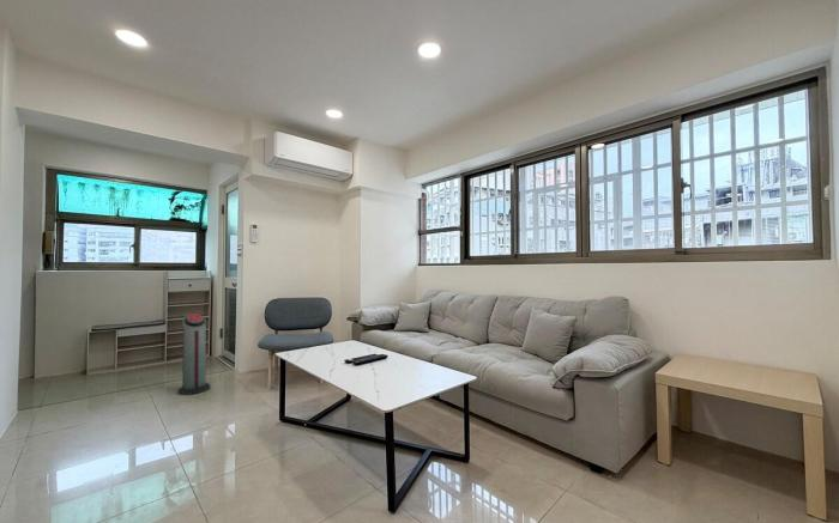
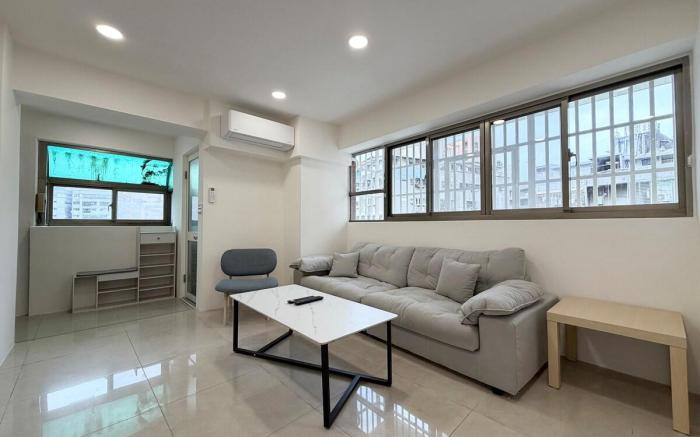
- air purifier [176,312,211,396]
